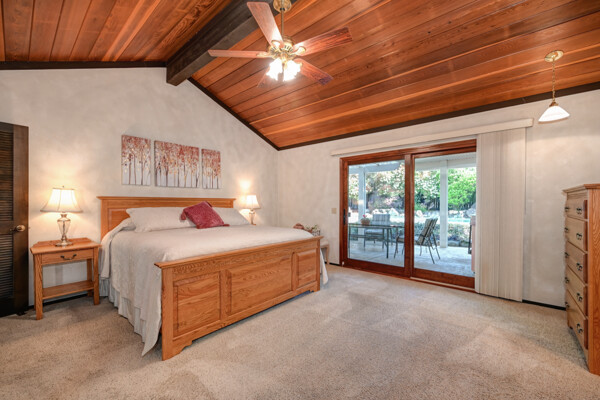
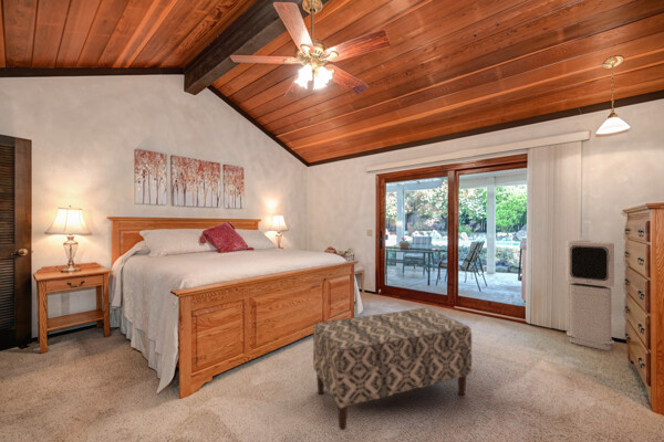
+ bench [312,307,473,431]
+ air purifier [566,240,615,351]
